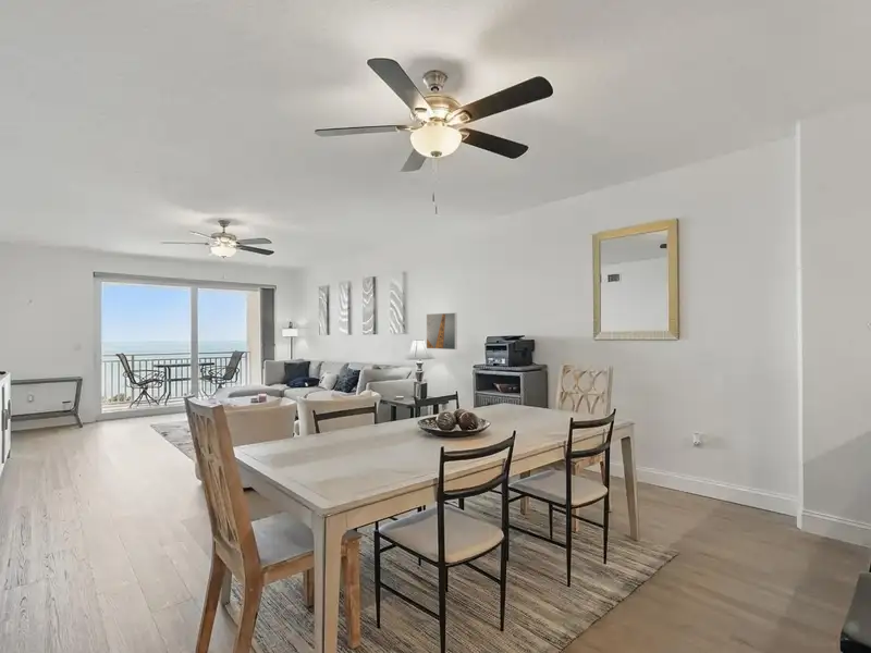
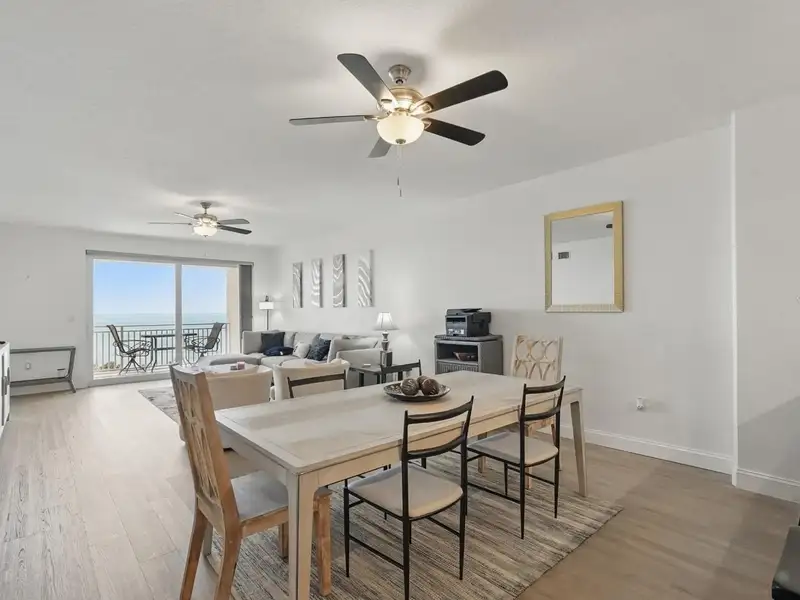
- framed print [426,312,458,350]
